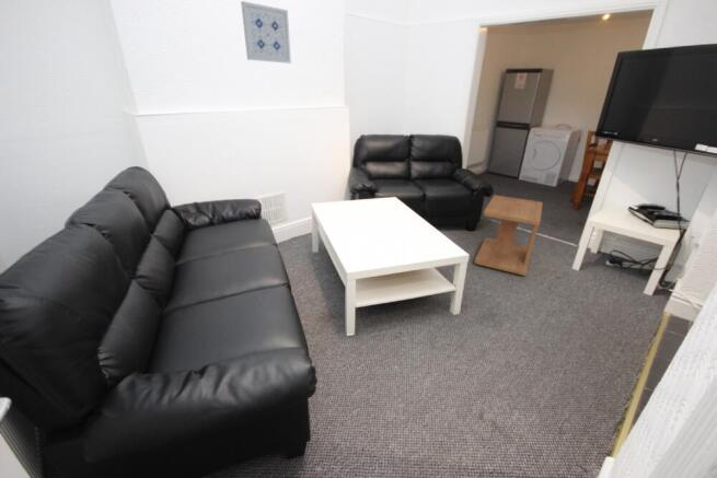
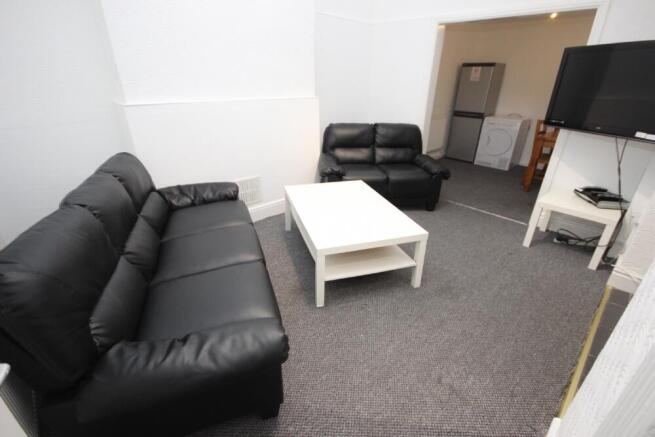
- side table [473,195,544,277]
- wall art [240,0,292,65]
